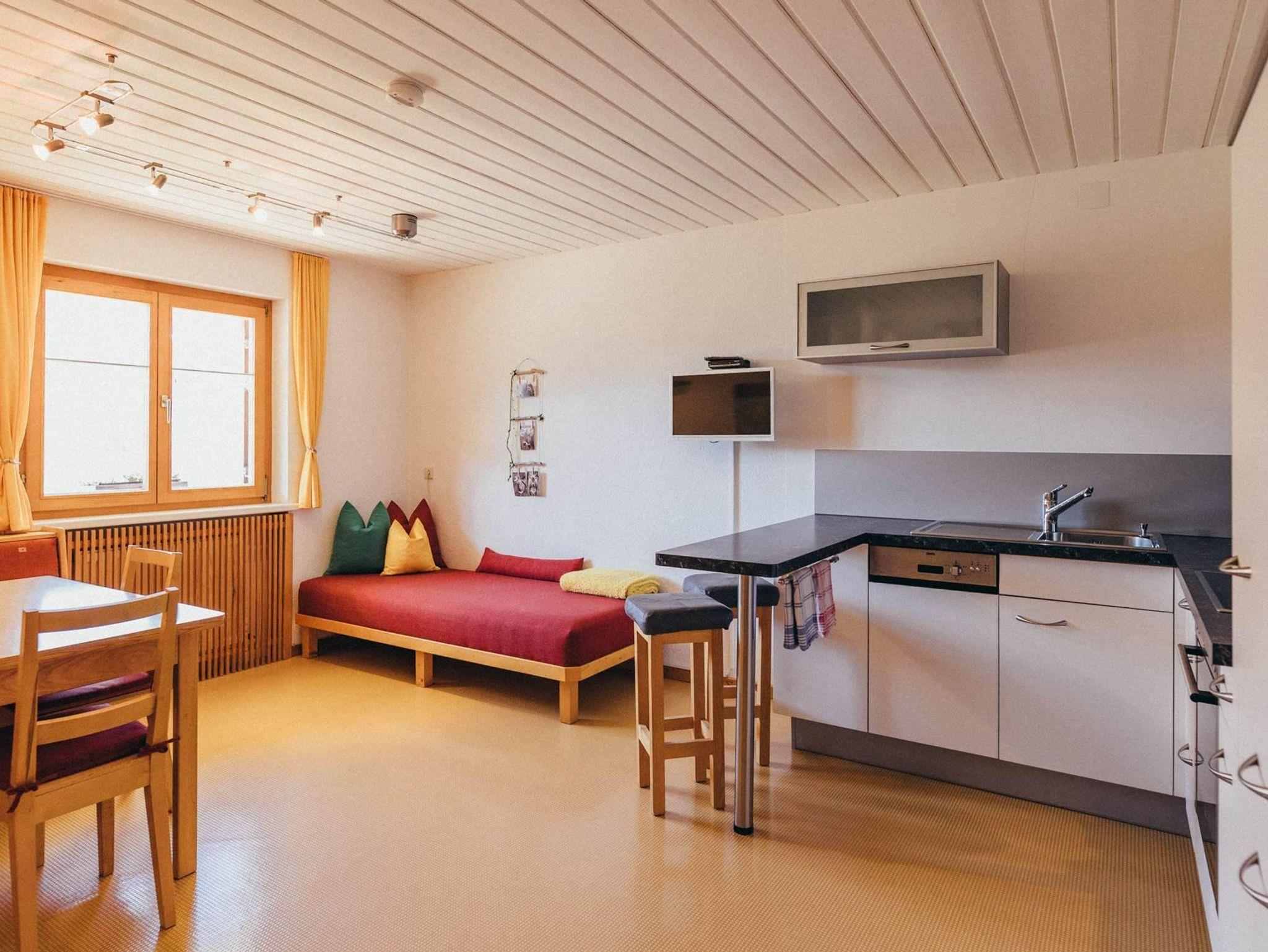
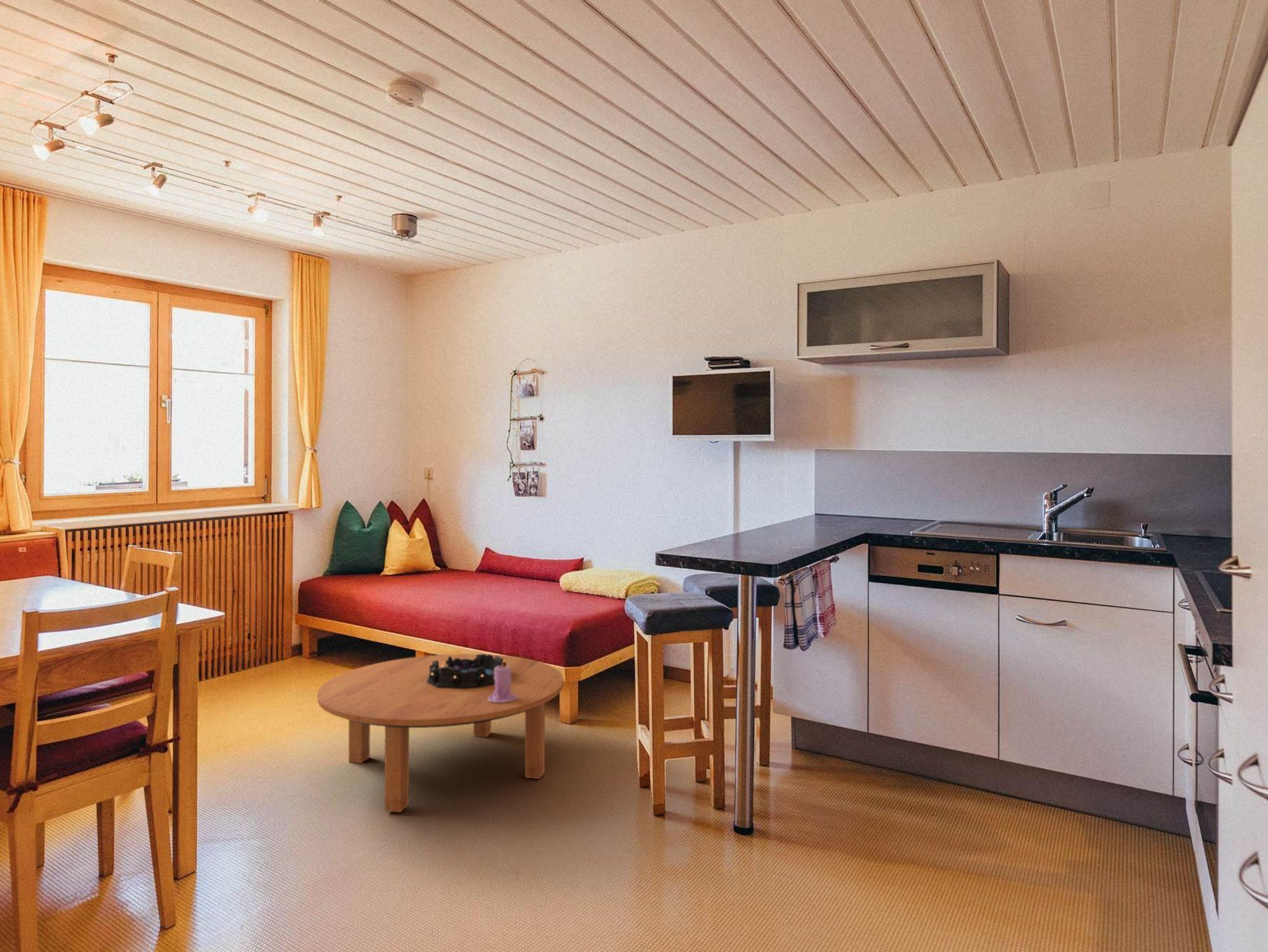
+ decorative bowl [427,653,506,689]
+ candle [488,663,517,703]
+ coffee table [316,654,565,813]
